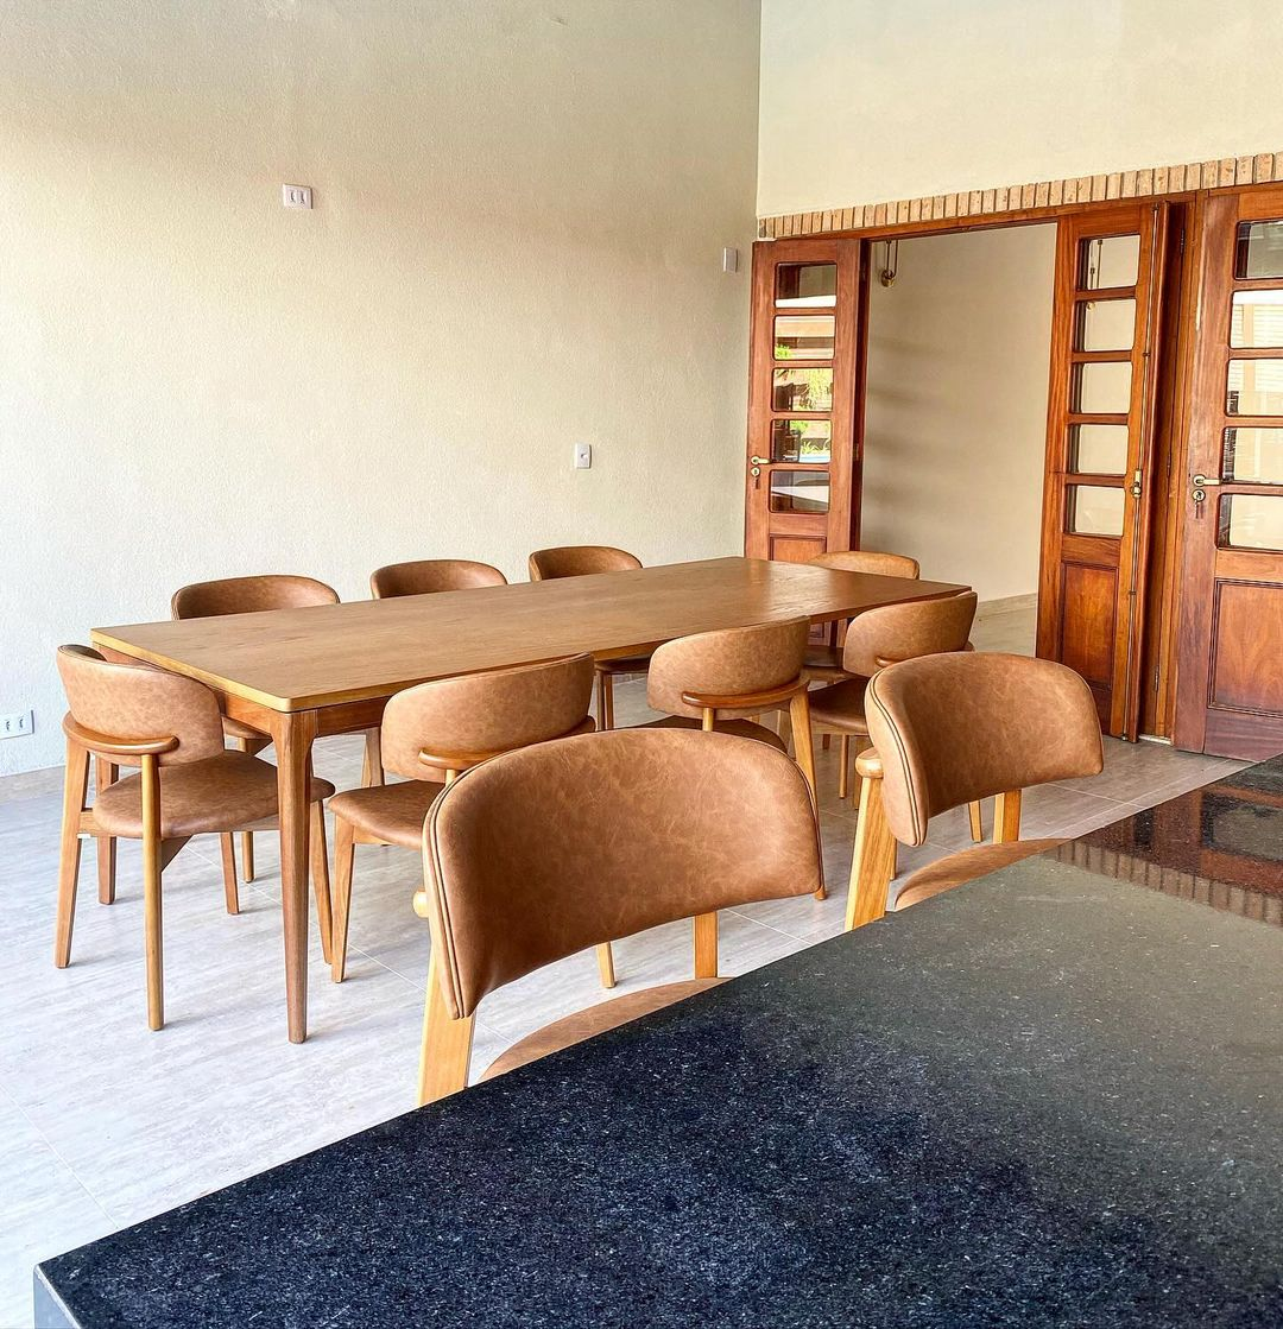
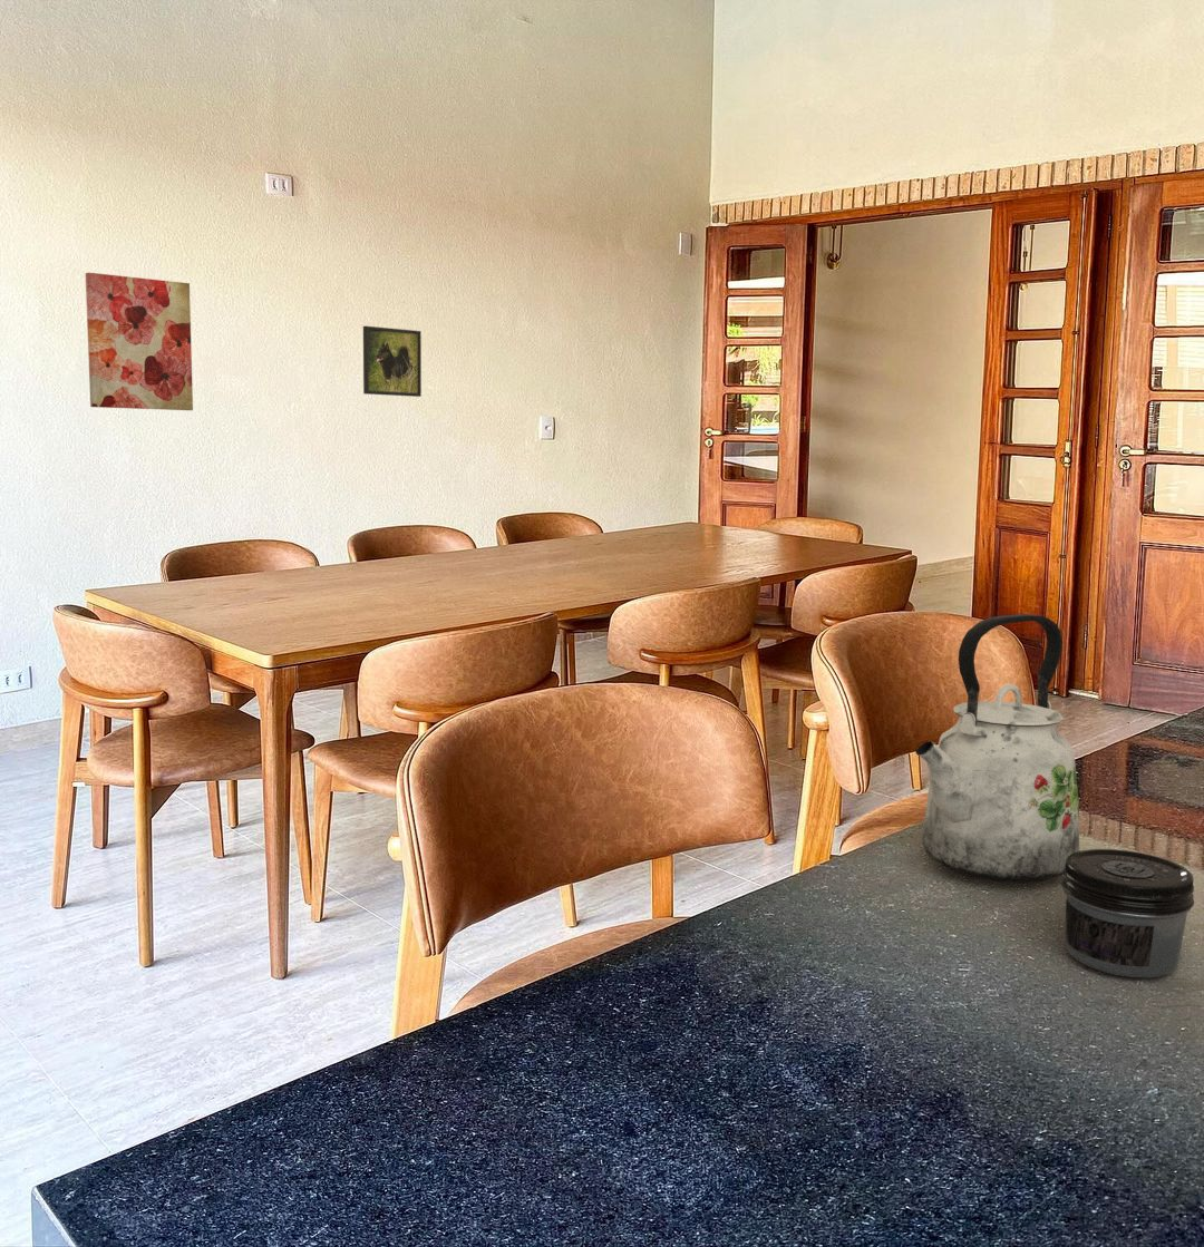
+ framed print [362,325,423,398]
+ kettle [914,613,1080,884]
+ wall art [85,272,194,411]
+ jar [1060,848,1195,978]
